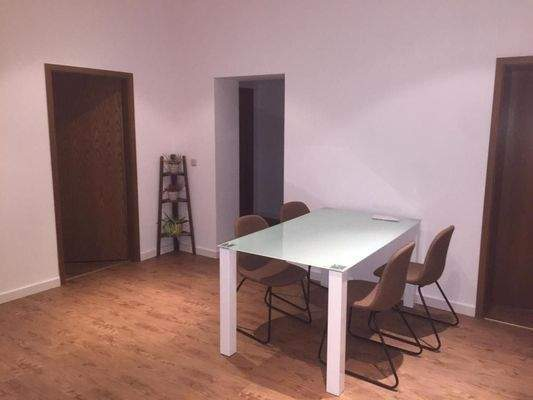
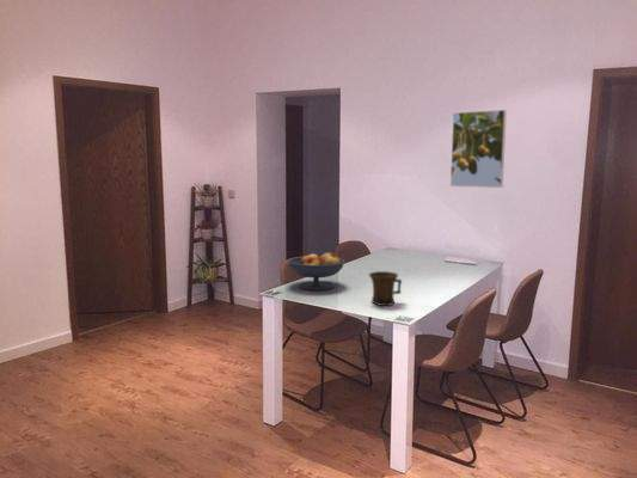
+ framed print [449,109,508,189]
+ mug [368,270,403,307]
+ fruit bowl [287,251,345,292]
